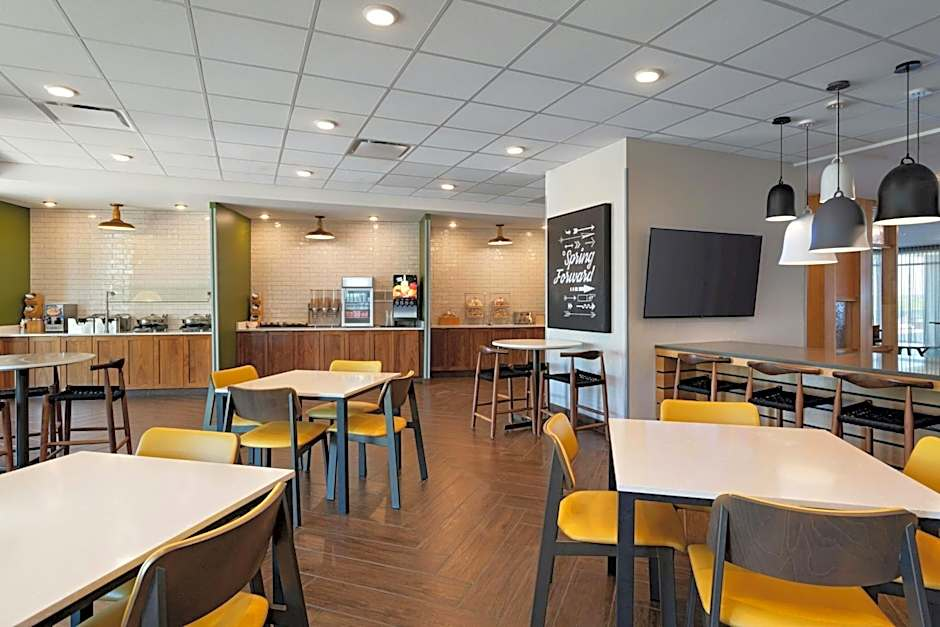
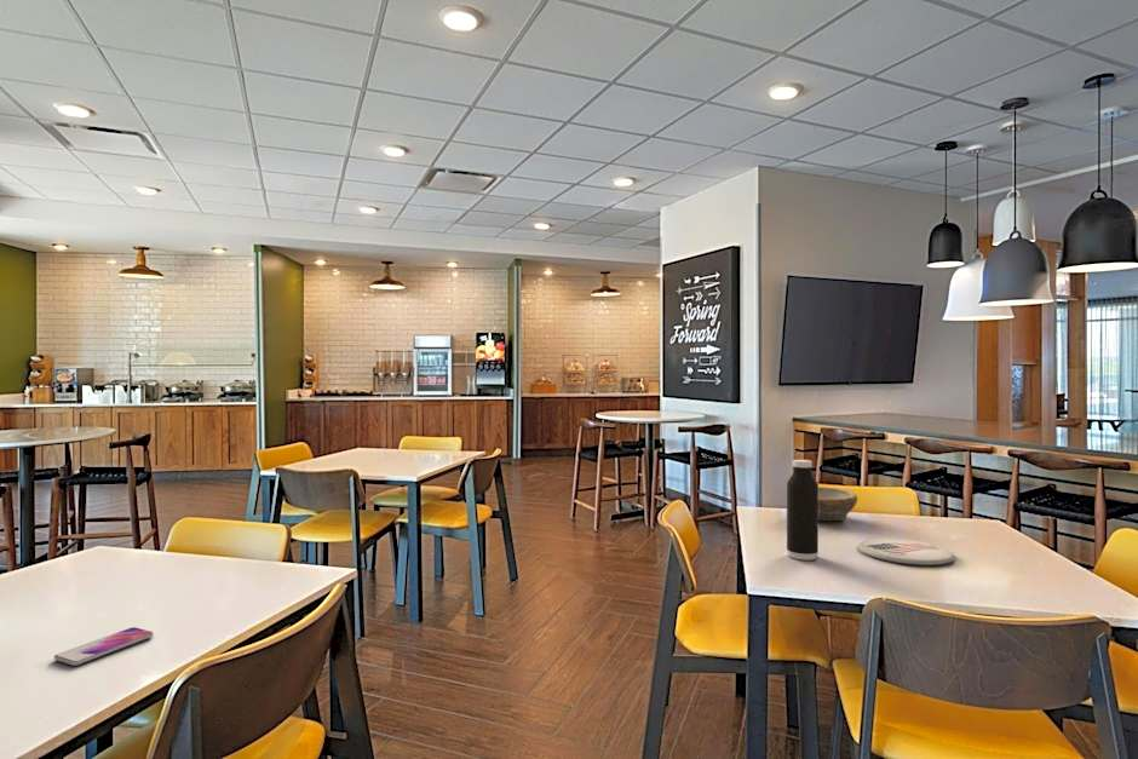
+ smartphone [53,626,155,667]
+ bowl [818,485,858,522]
+ water bottle [786,459,820,562]
+ plate [857,536,956,567]
